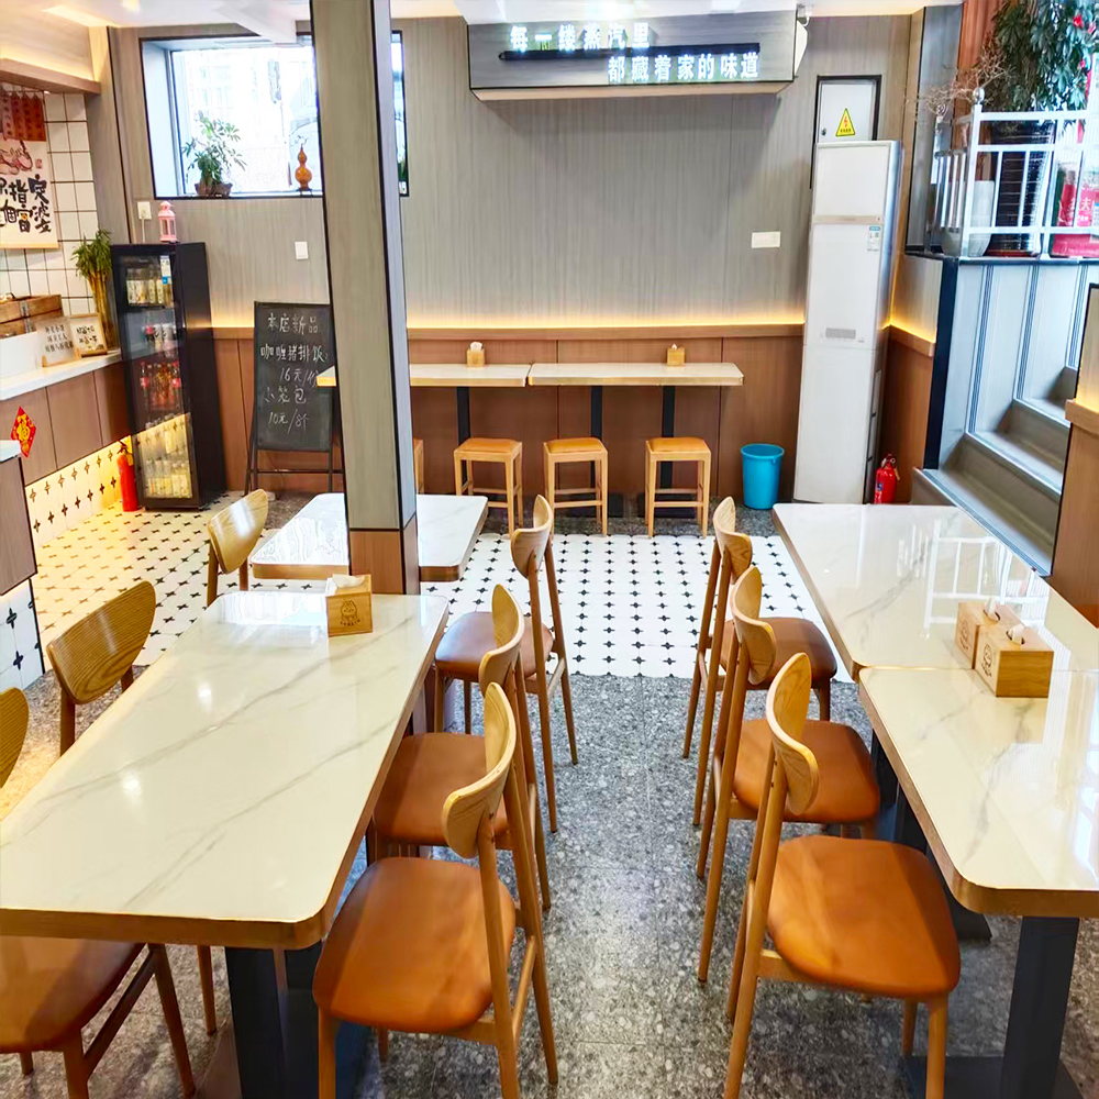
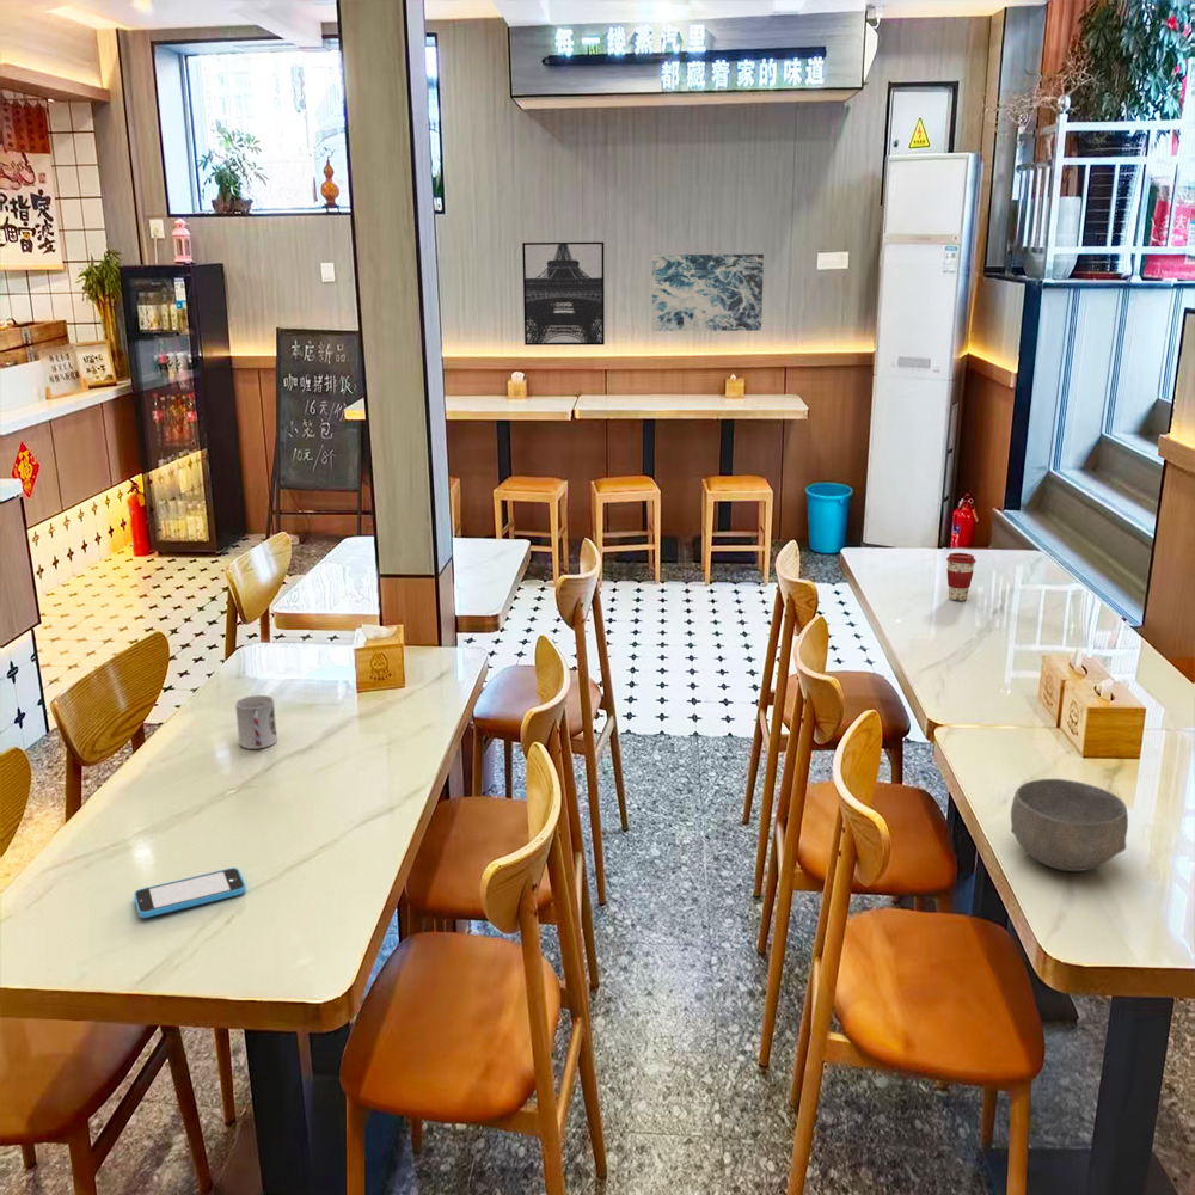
+ cup [234,694,278,750]
+ smartphone [133,866,247,919]
+ wall art [521,241,606,347]
+ bowl [1010,778,1129,872]
+ coffee cup [945,552,978,602]
+ wall art [650,253,765,332]
